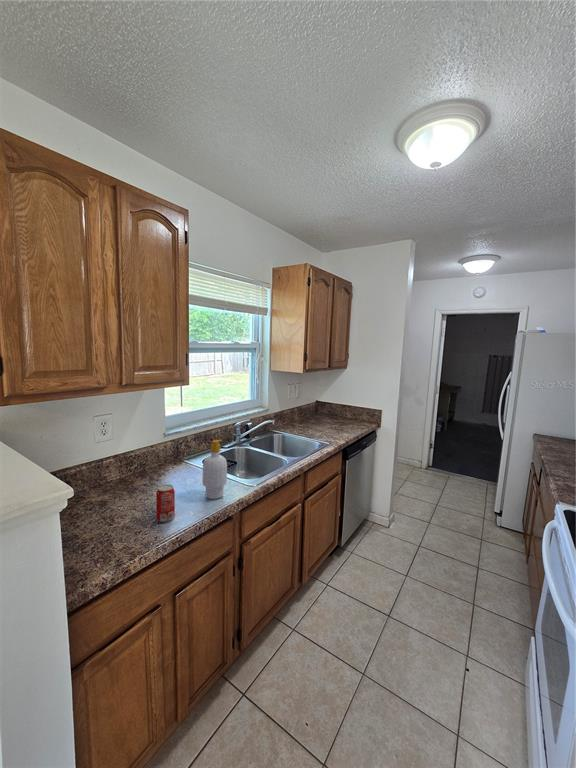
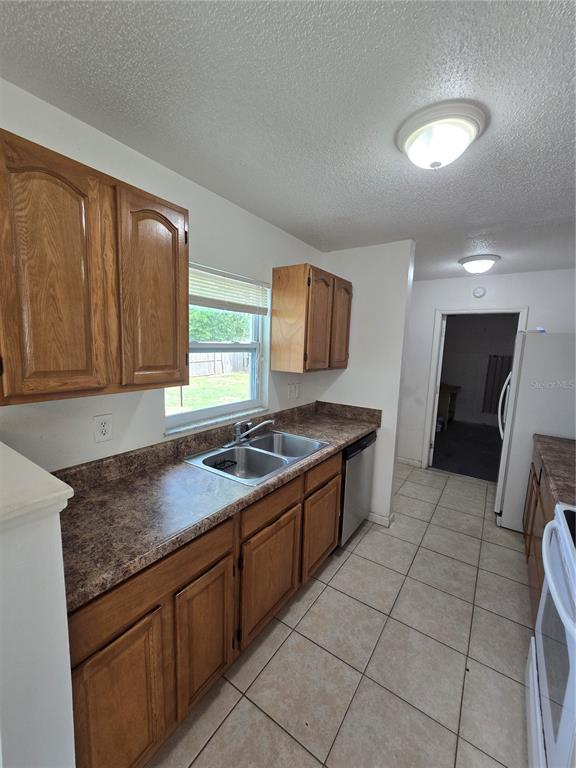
- beverage can [155,484,176,523]
- soap bottle [202,439,228,500]
